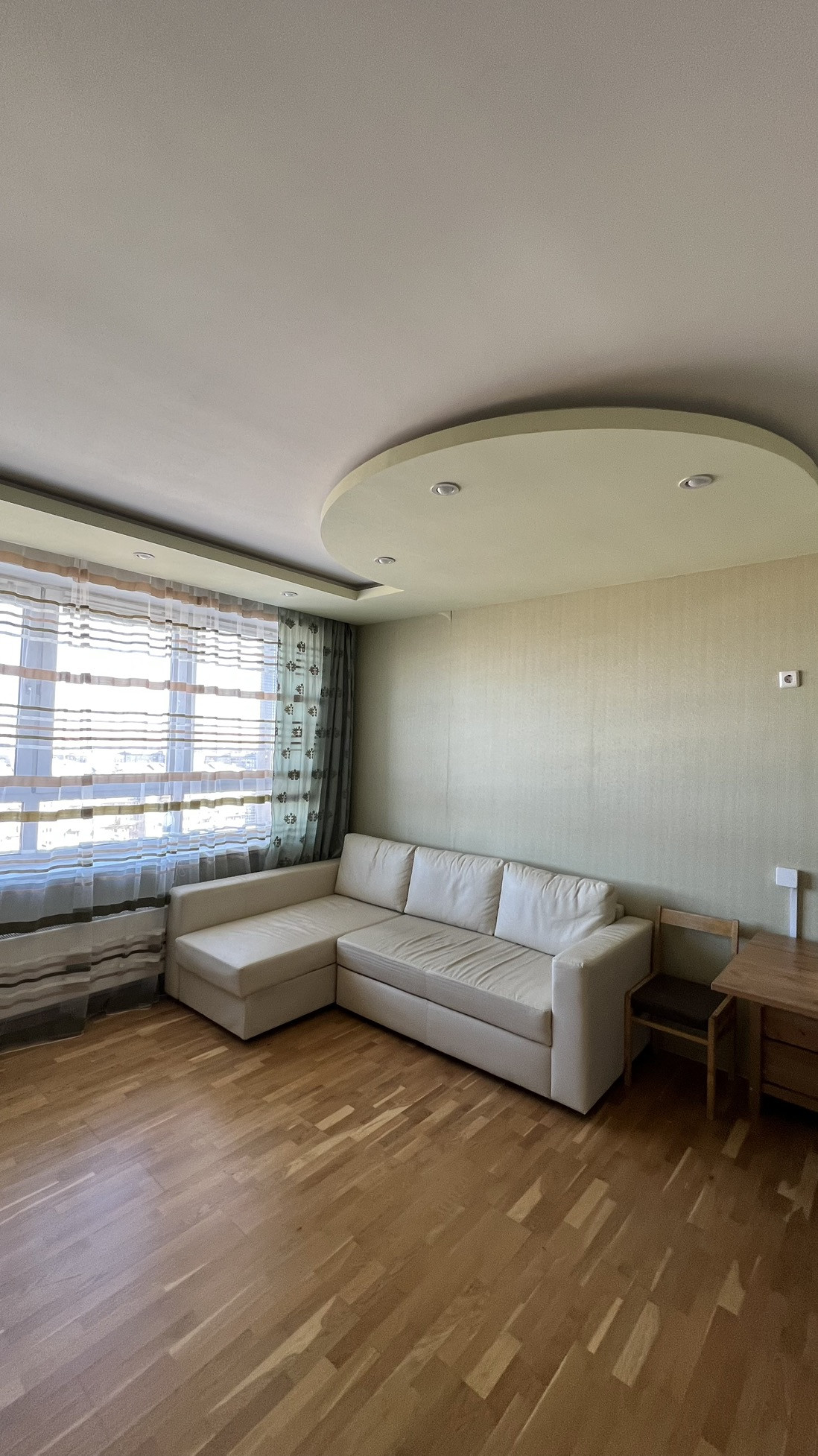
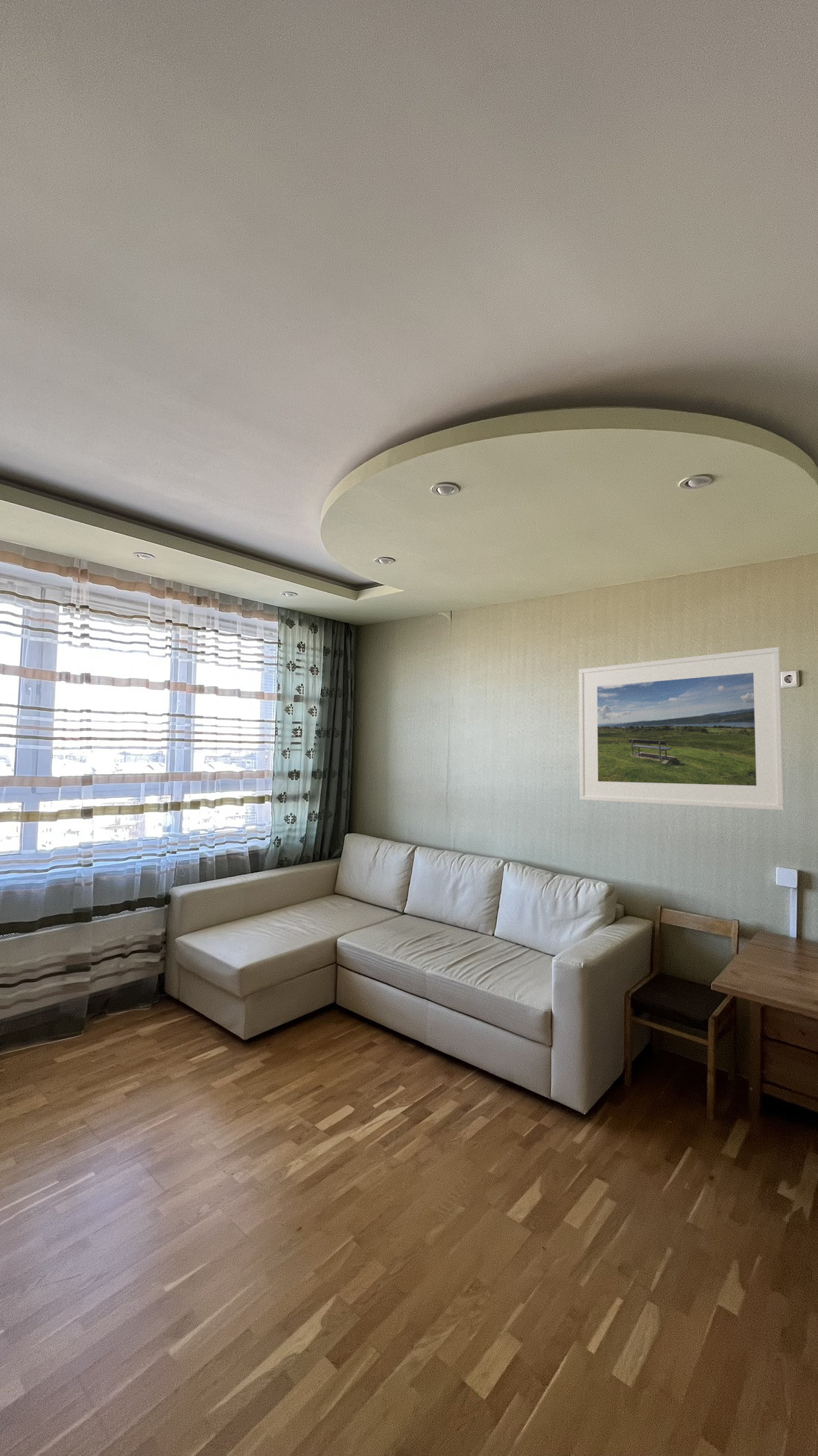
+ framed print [578,646,785,811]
